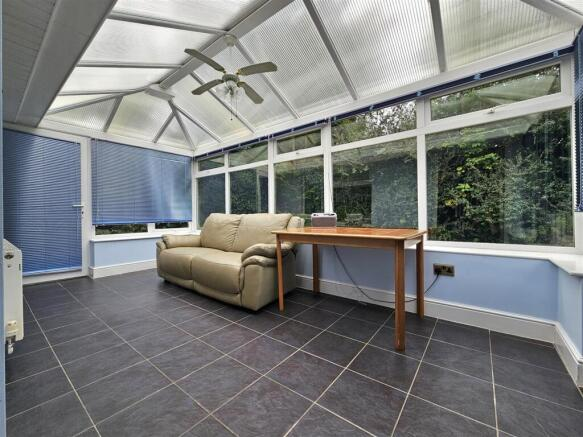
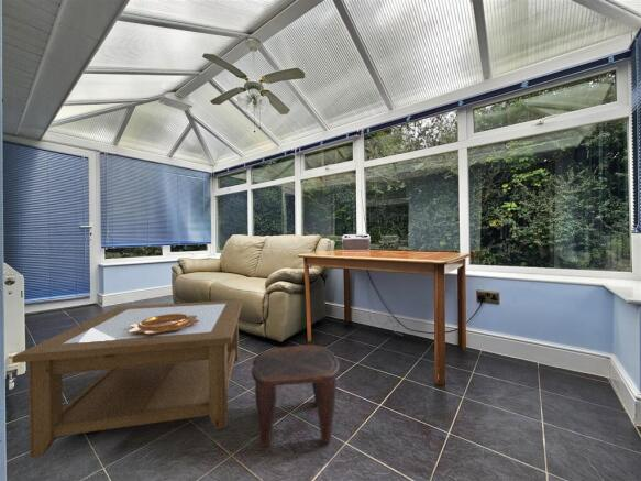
+ coffee table [11,298,244,458]
+ stool [251,345,341,448]
+ decorative bowl [129,314,199,334]
